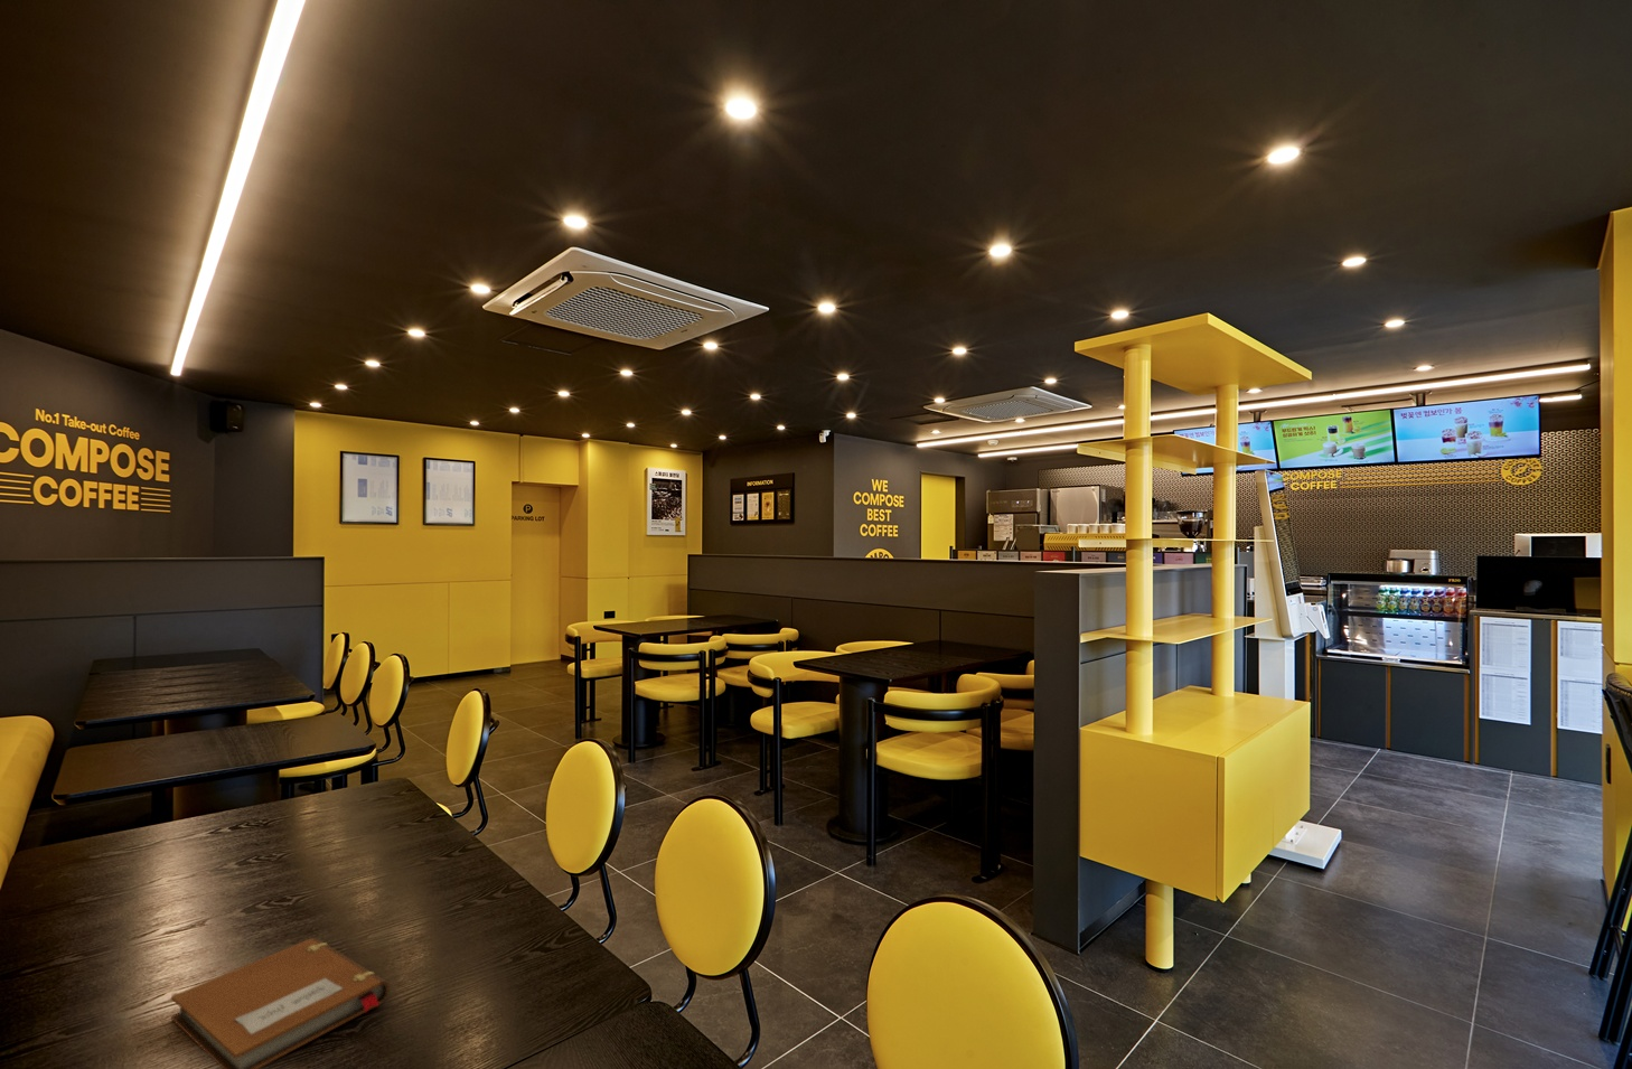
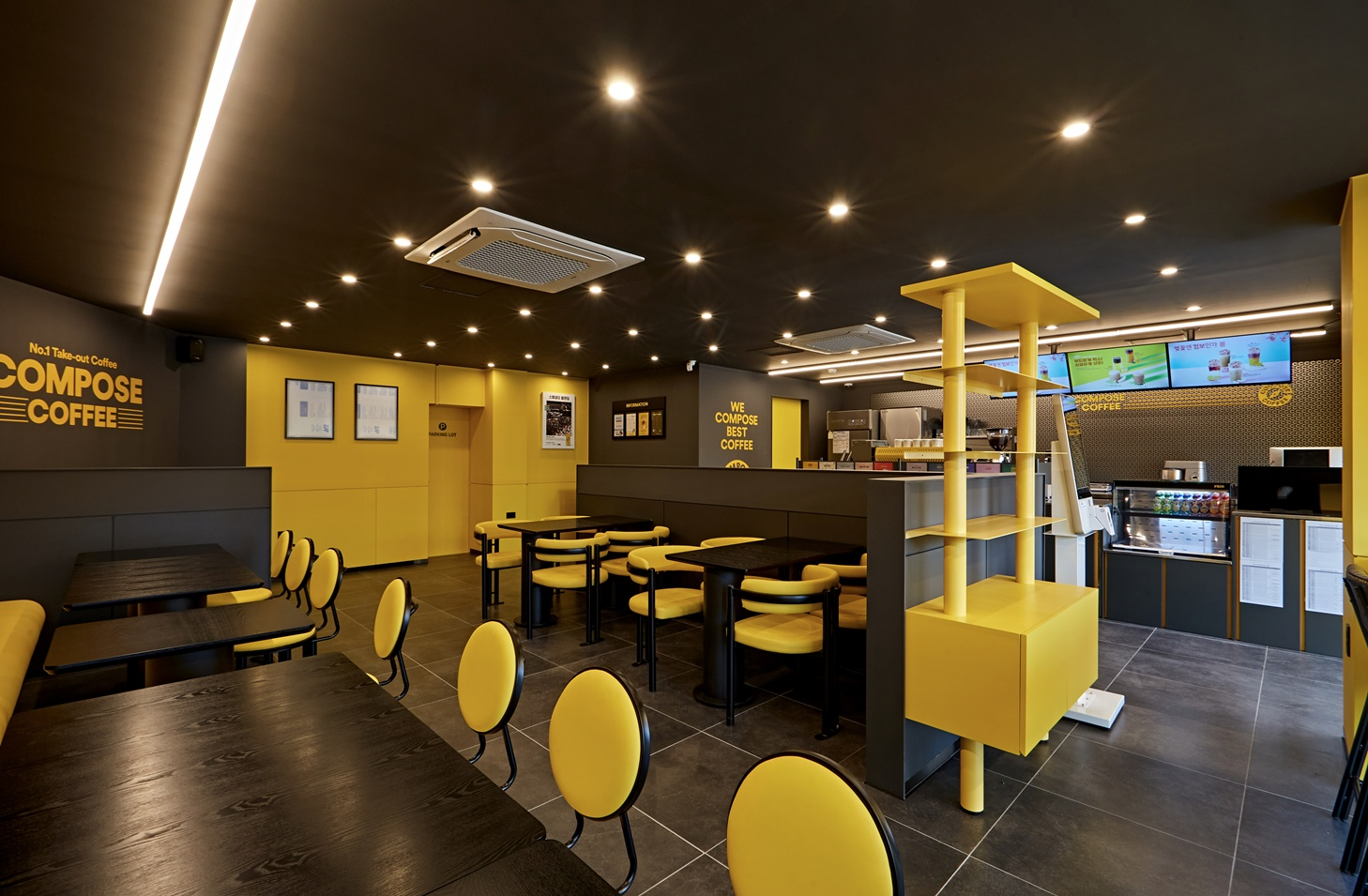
- notebook [171,937,390,1069]
